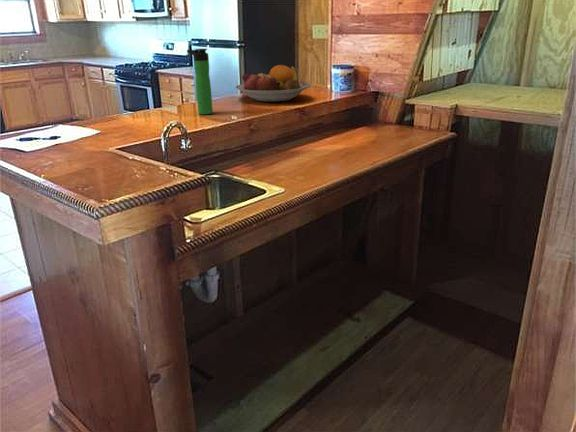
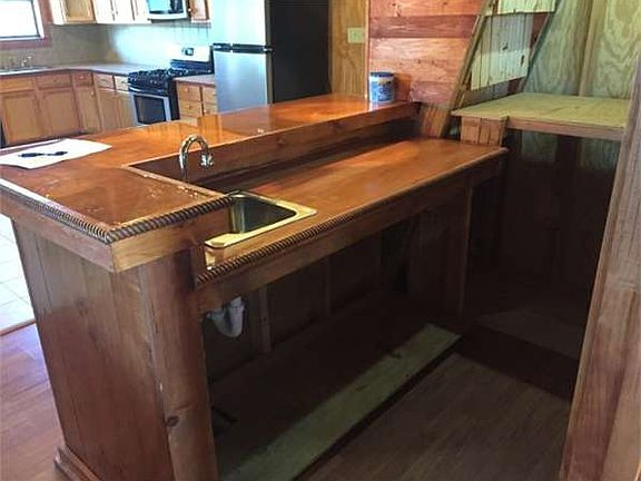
- fruit bowl [234,64,312,103]
- bottle [186,48,214,115]
